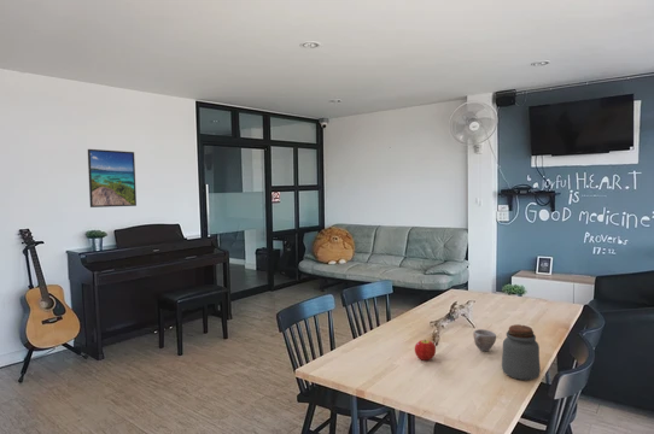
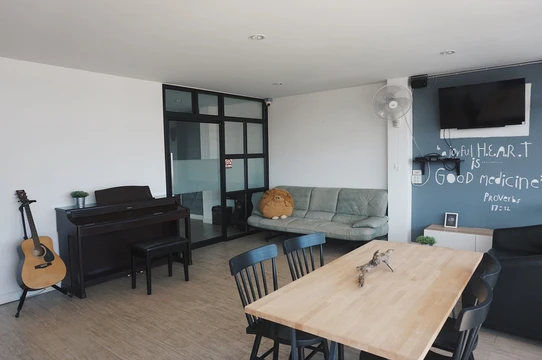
- cup [472,328,497,352]
- jar [501,323,542,381]
- fruit [414,339,437,362]
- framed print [87,148,138,209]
